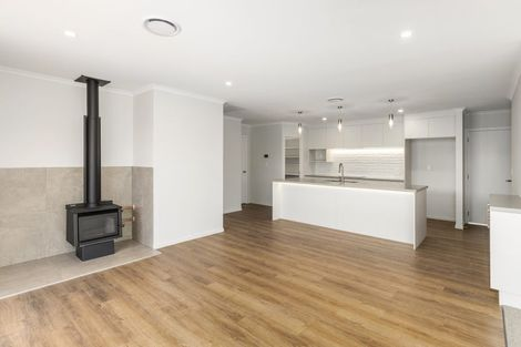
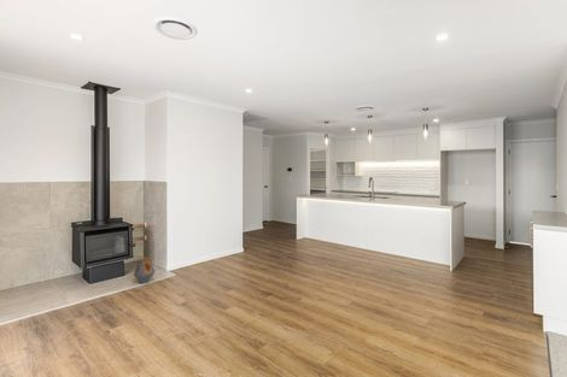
+ vase [133,257,156,284]
